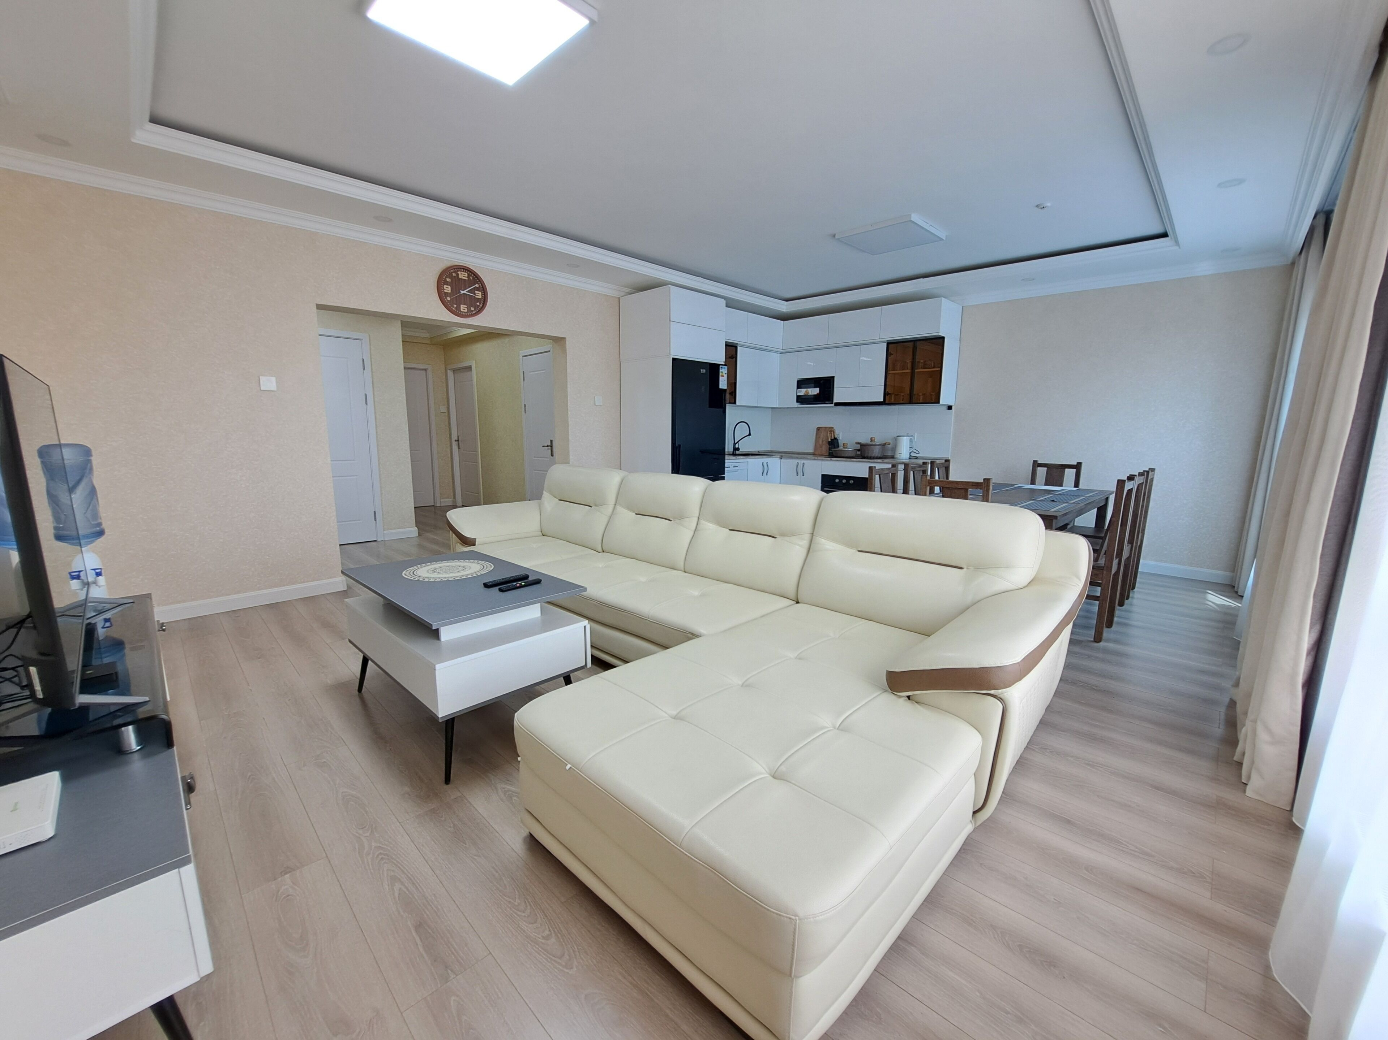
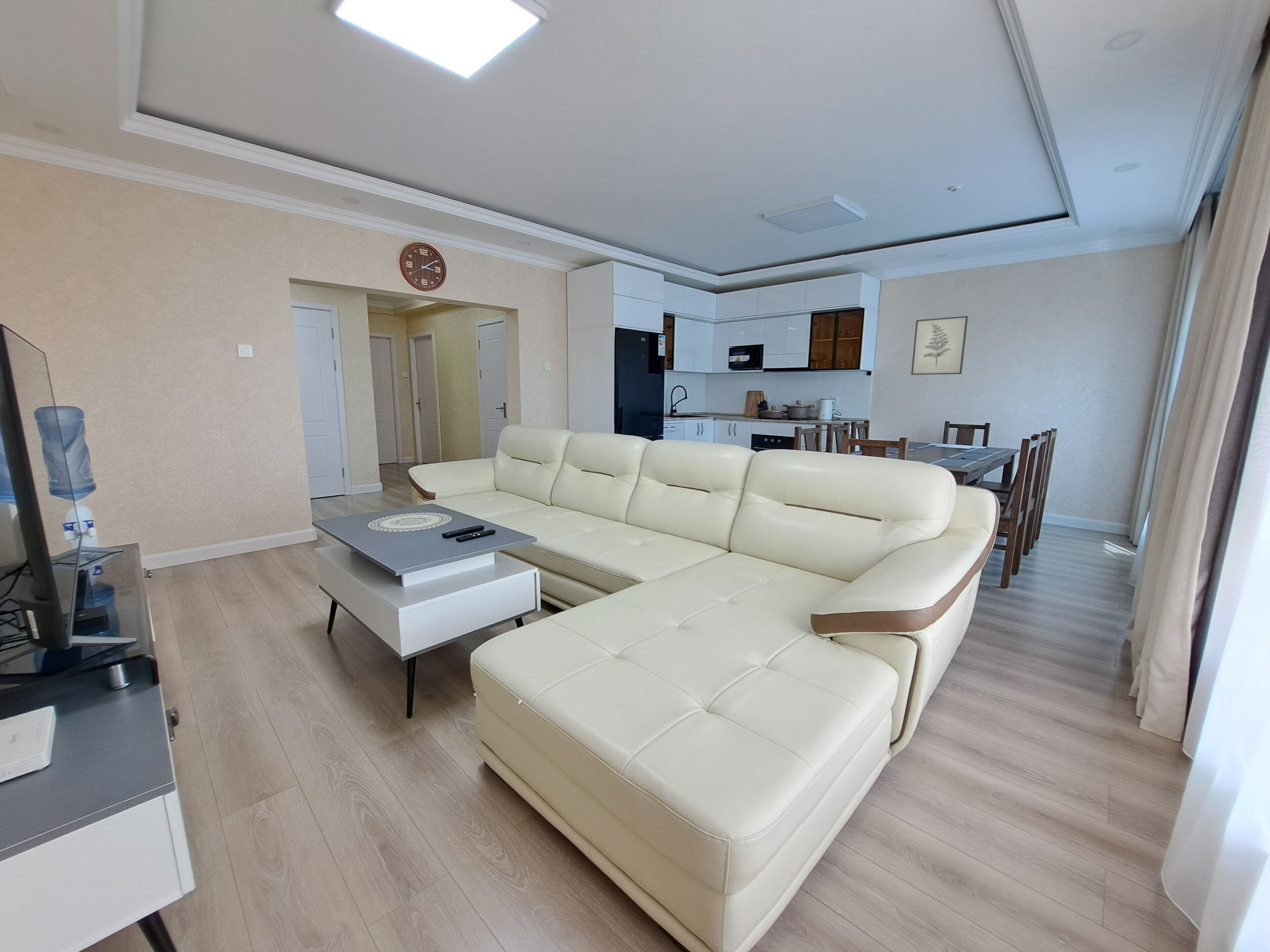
+ wall art [911,316,968,375]
